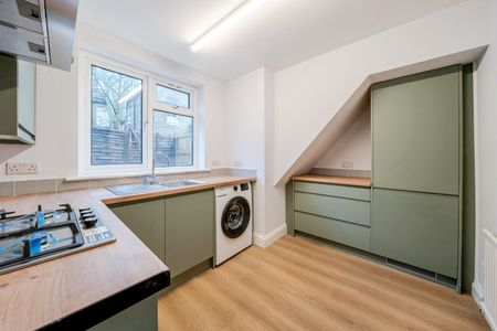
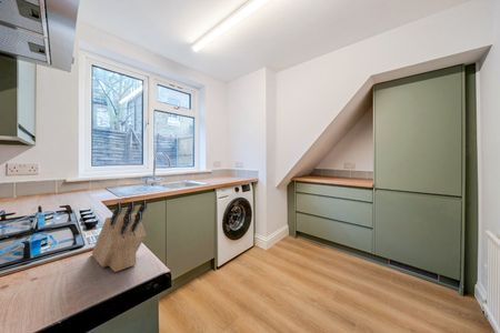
+ knife block [91,200,148,273]
